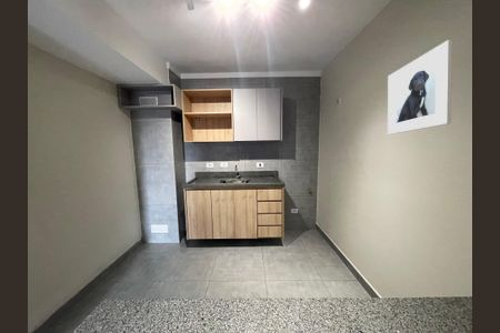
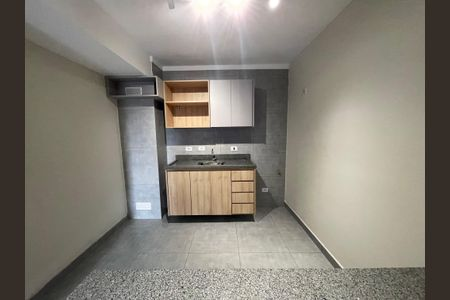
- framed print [387,39,453,135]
